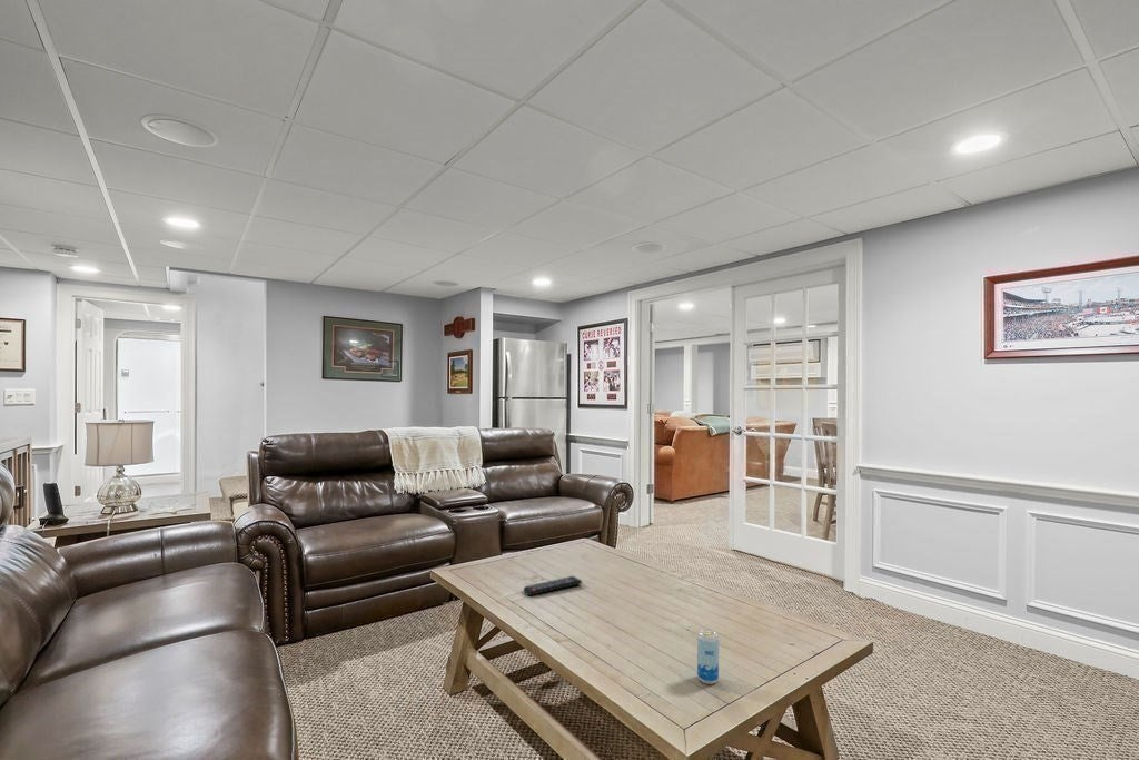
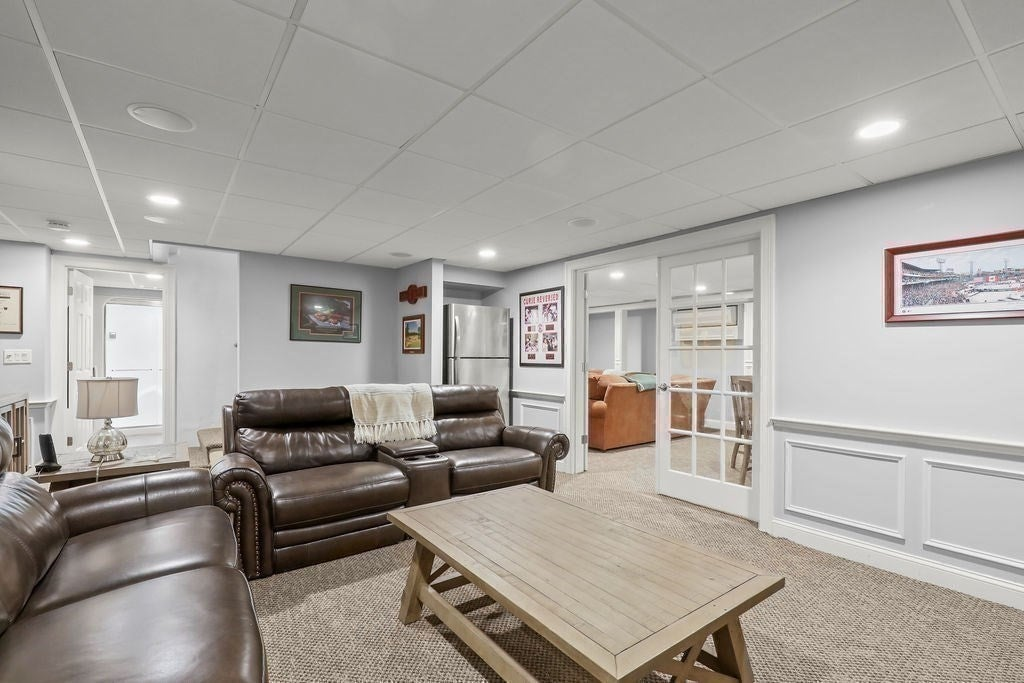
- remote control [523,575,583,596]
- beverage can [696,629,720,685]
